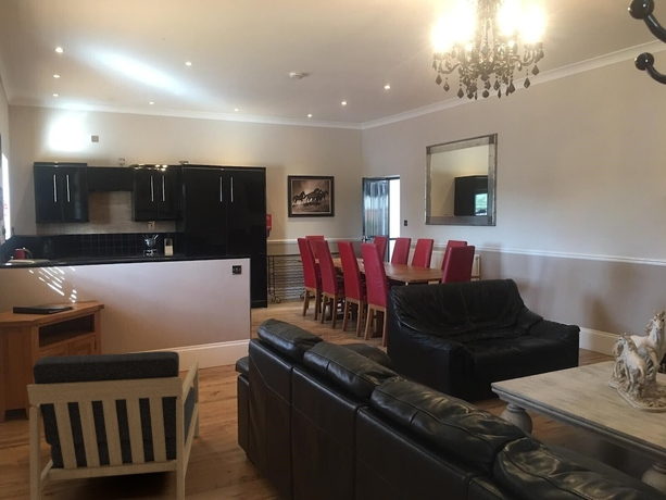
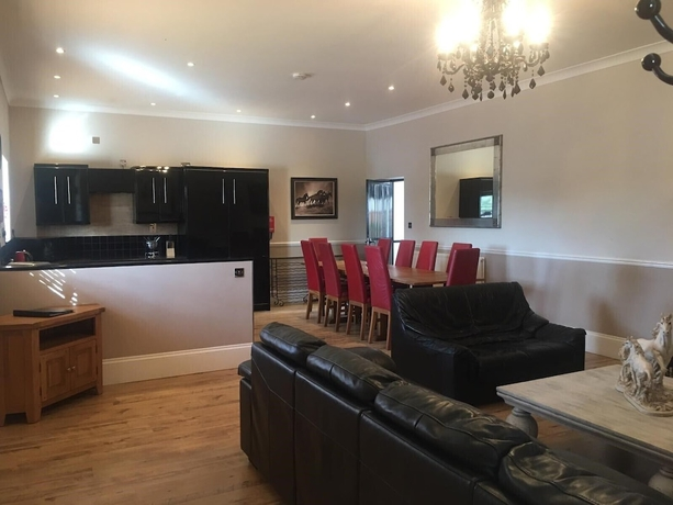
- armchair [26,350,201,500]
